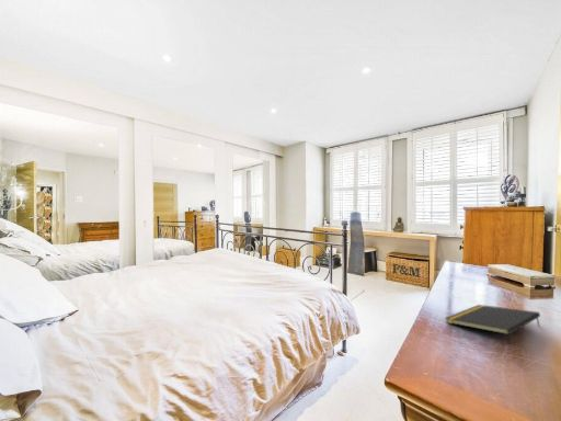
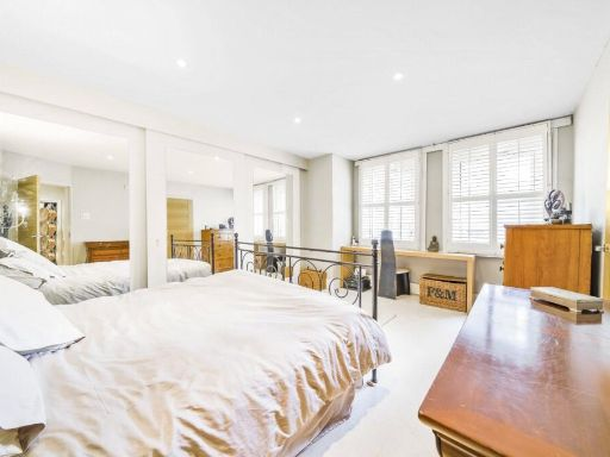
- notepad [444,304,541,335]
